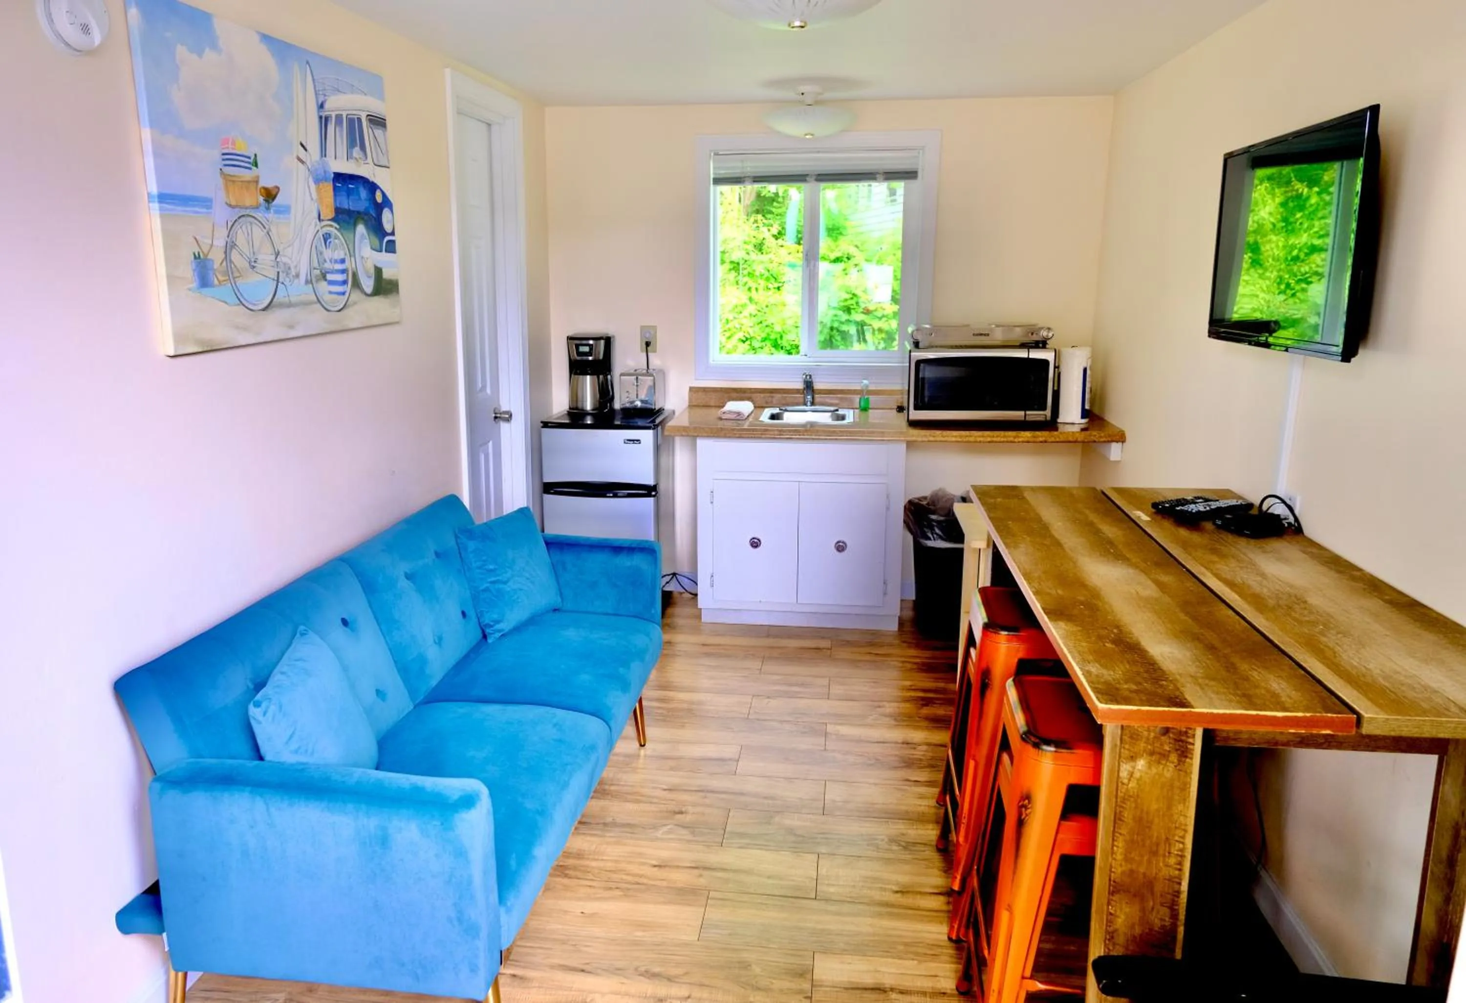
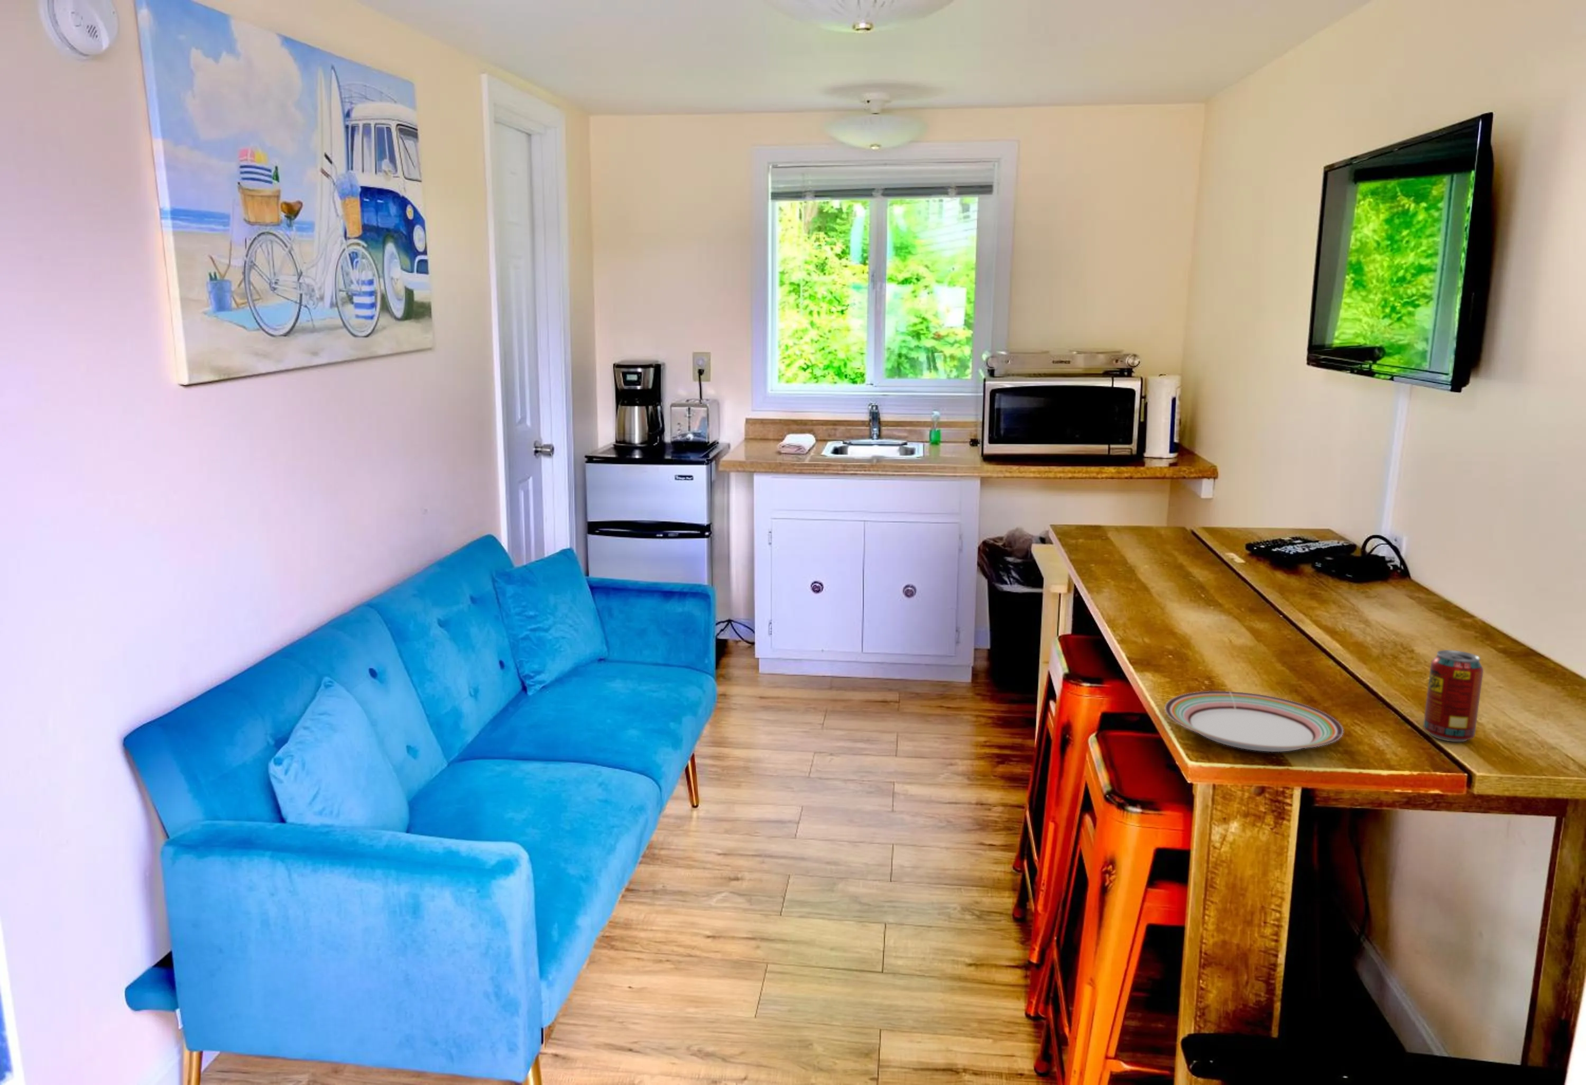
+ beverage can [1422,650,1484,743]
+ plate [1164,691,1344,752]
